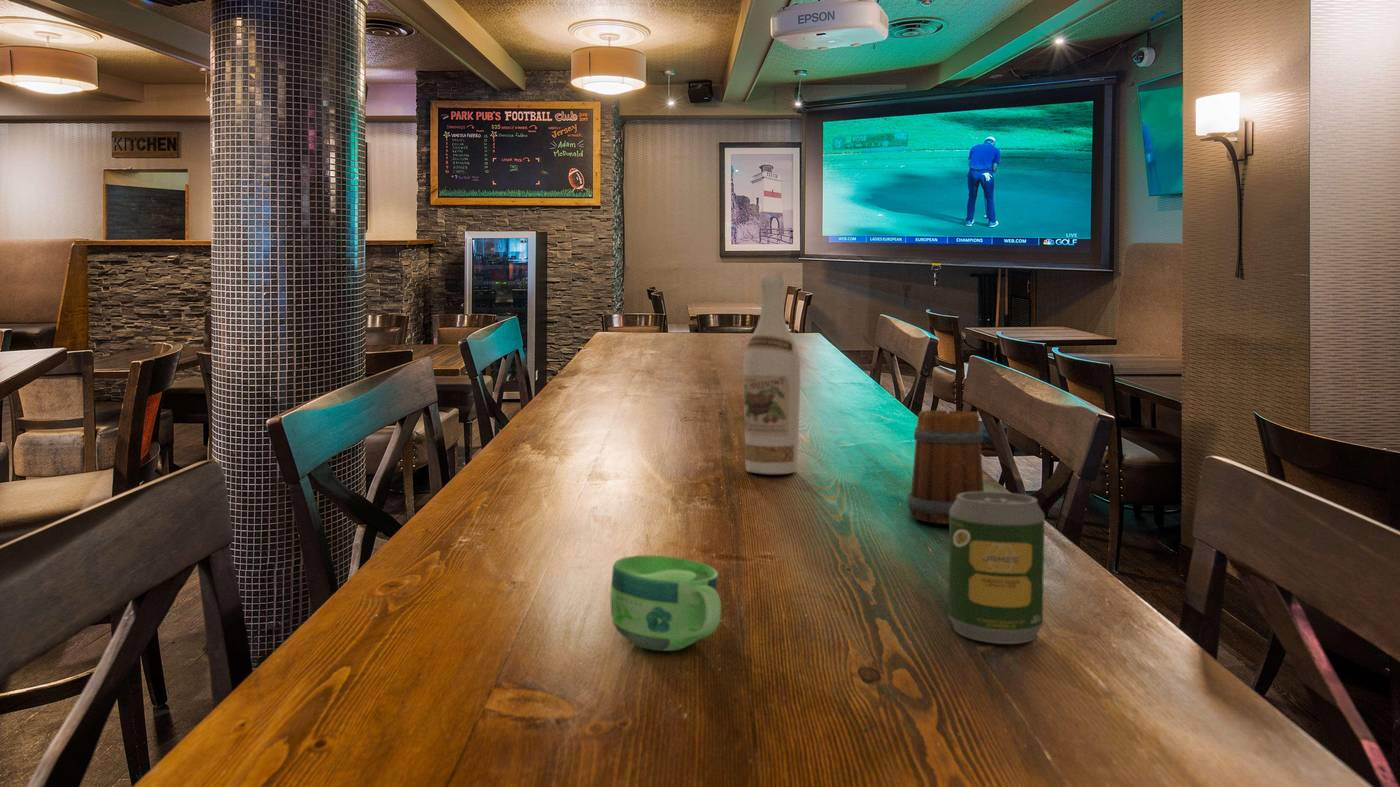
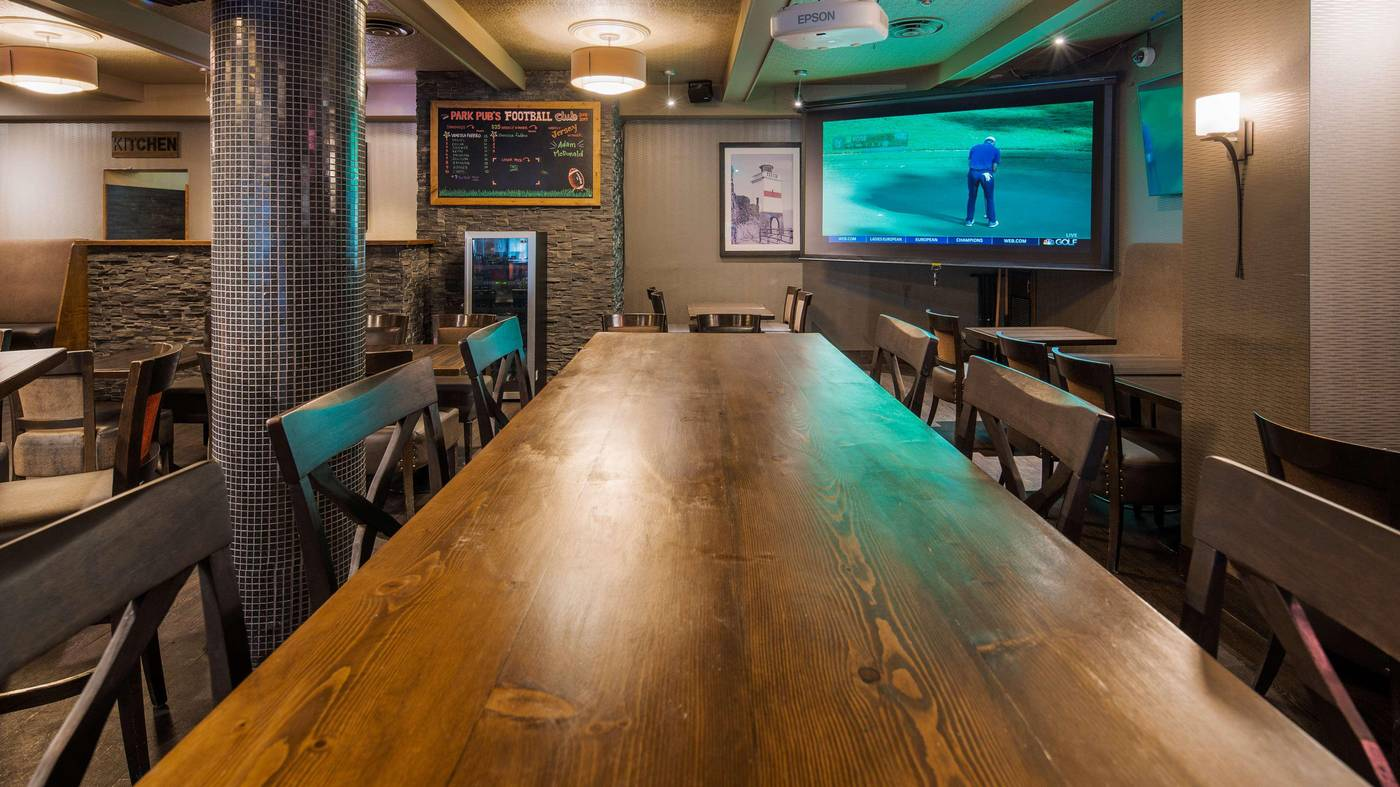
- soda can [947,491,1045,645]
- cup [610,555,722,652]
- wine bottle [742,273,801,475]
- beer mug [906,409,985,525]
